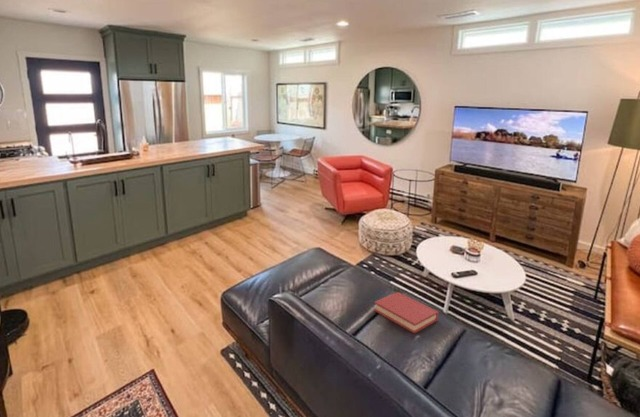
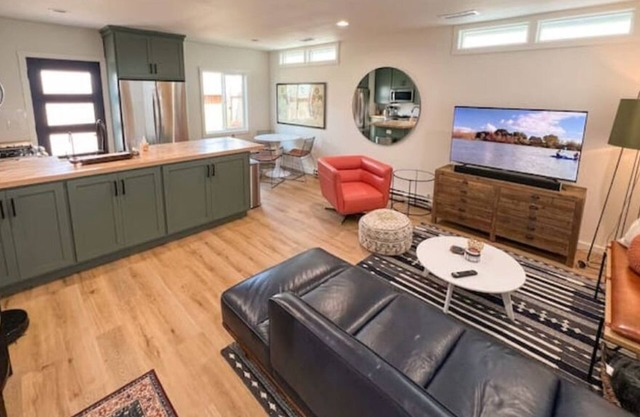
- hardback book [373,291,440,335]
